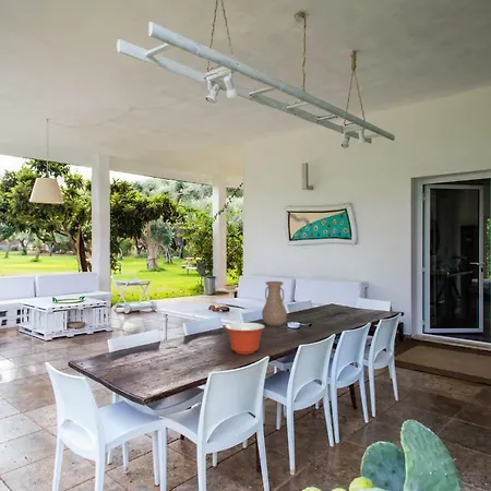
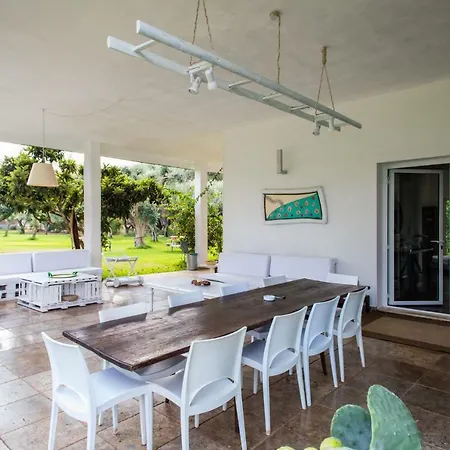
- mixing bowl [224,322,266,356]
- vase [261,280,288,327]
